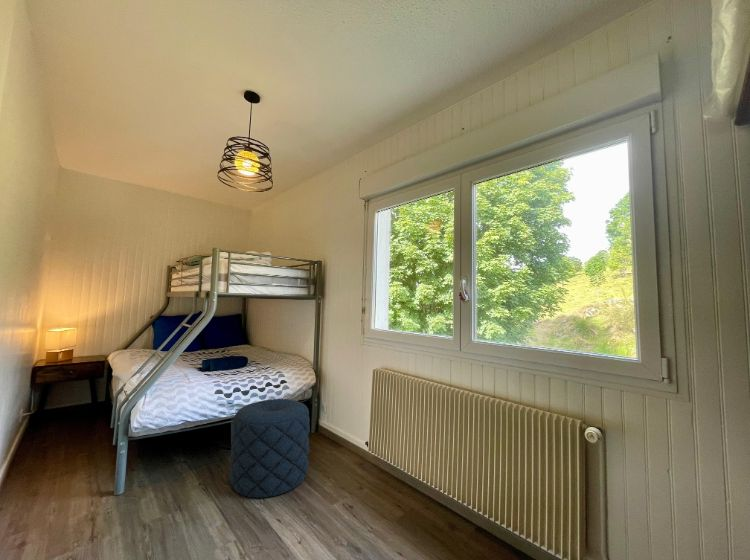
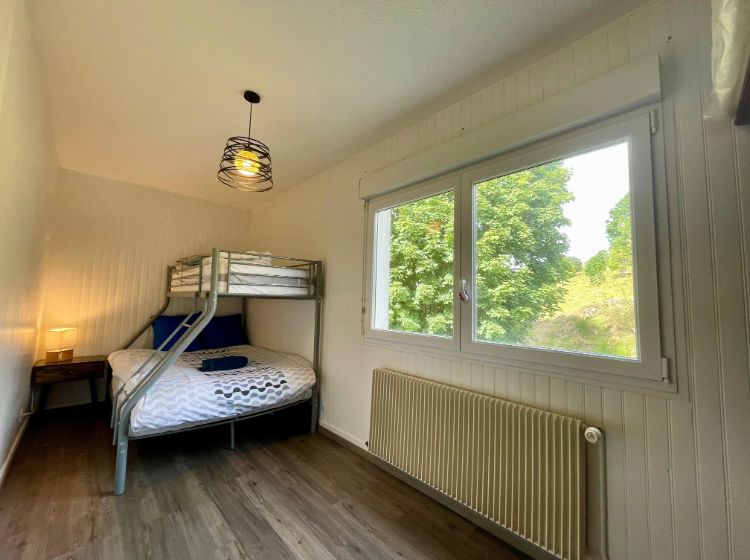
- pouf [229,398,311,499]
